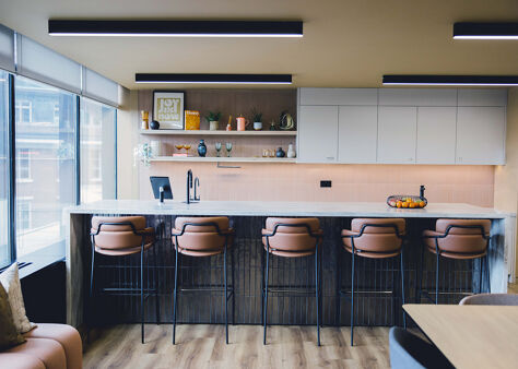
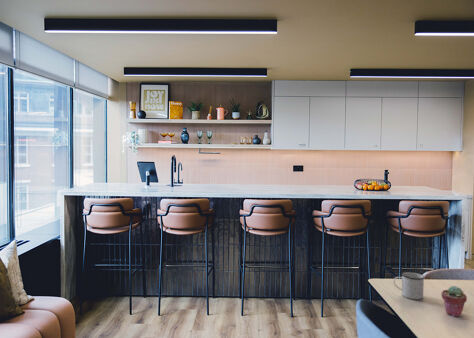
+ mug [393,271,426,300]
+ potted succulent [441,285,468,318]
